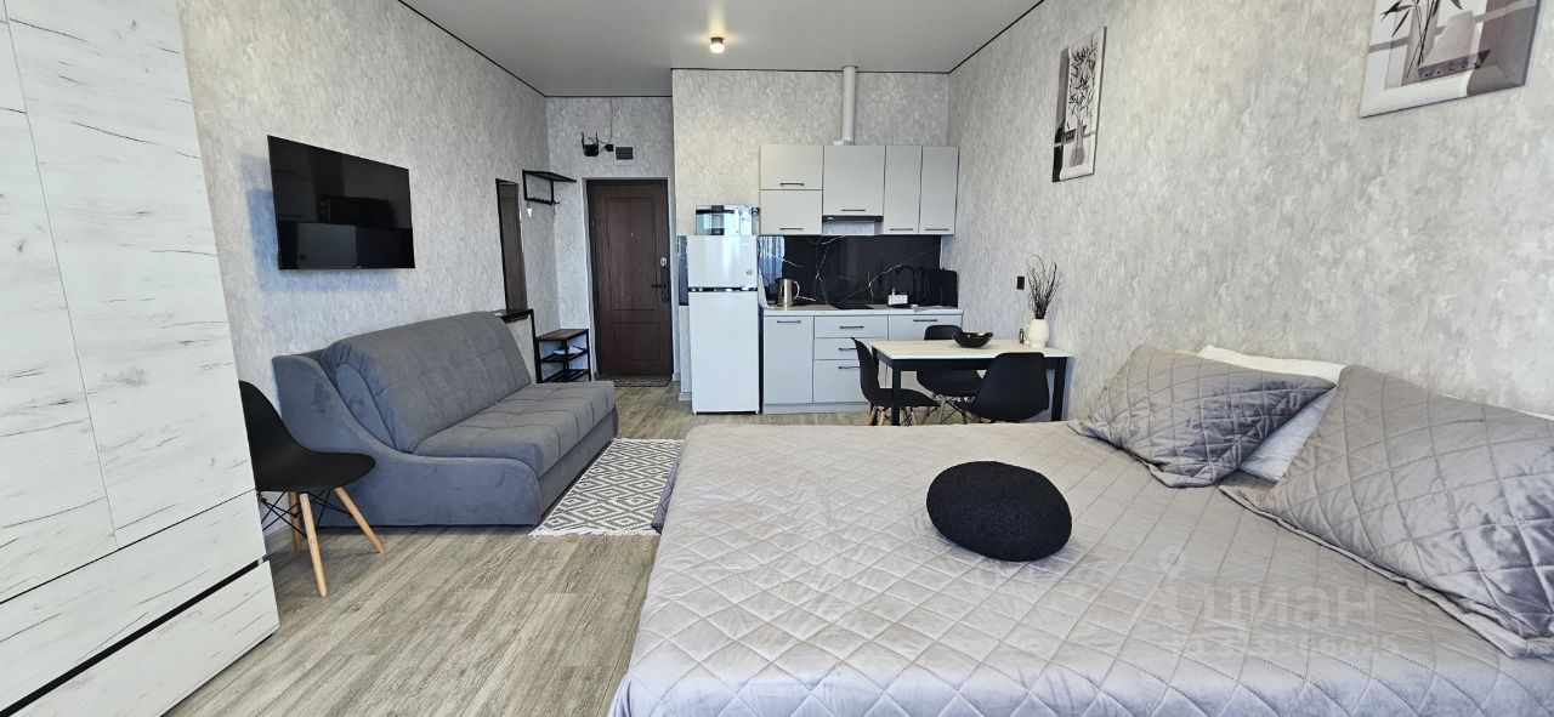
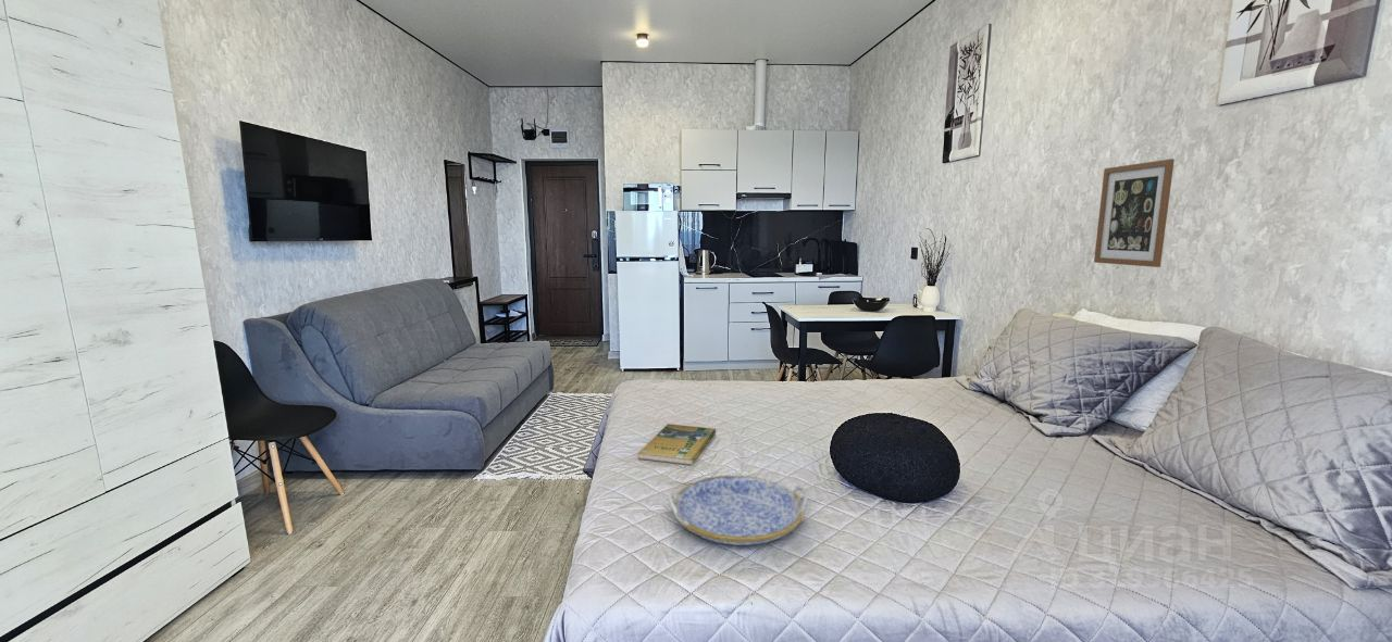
+ serving tray [667,475,809,546]
+ booklet [637,423,717,466]
+ wall art [1093,158,1176,268]
